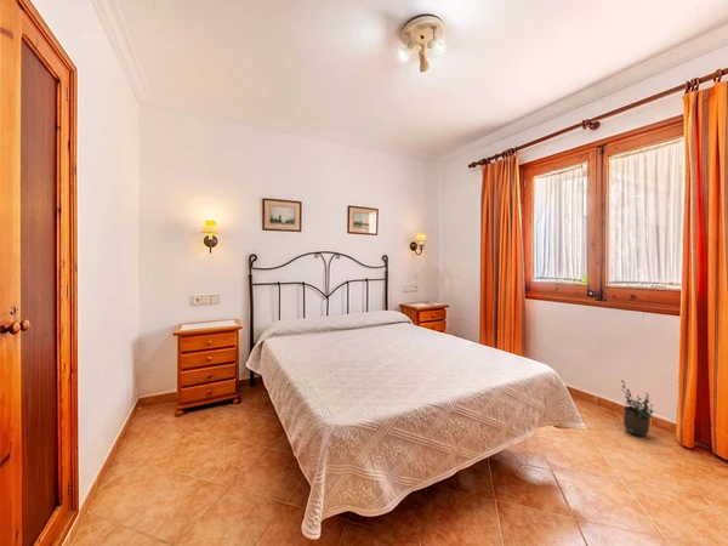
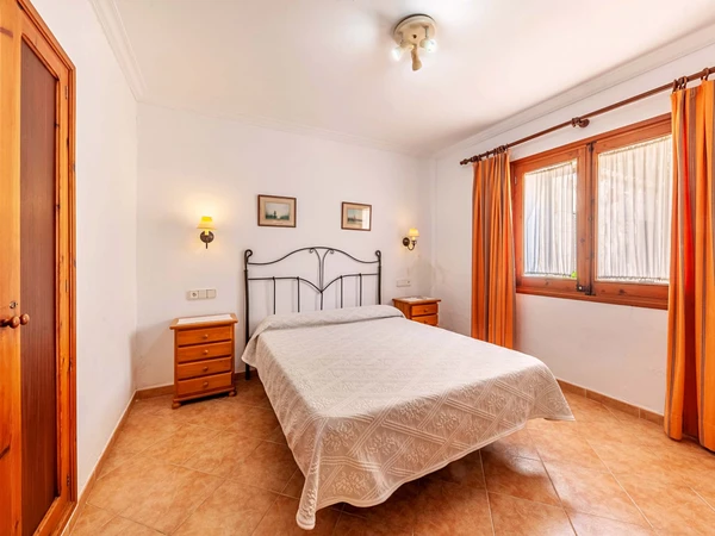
- potted plant [620,380,655,438]
